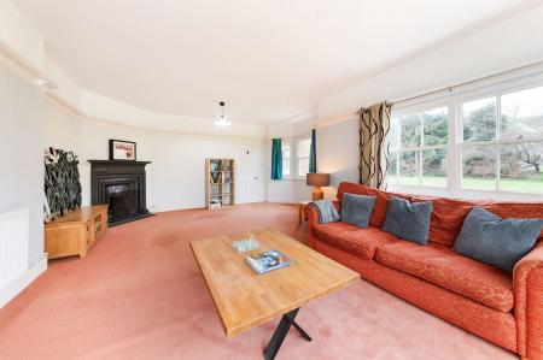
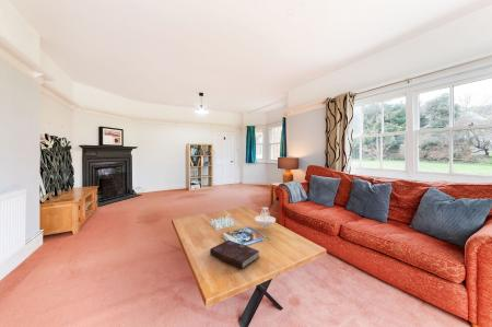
+ candle holder [254,206,277,230]
+ book [209,240,261,269]
